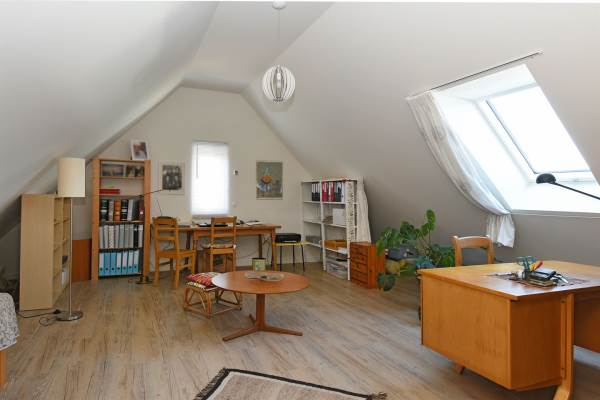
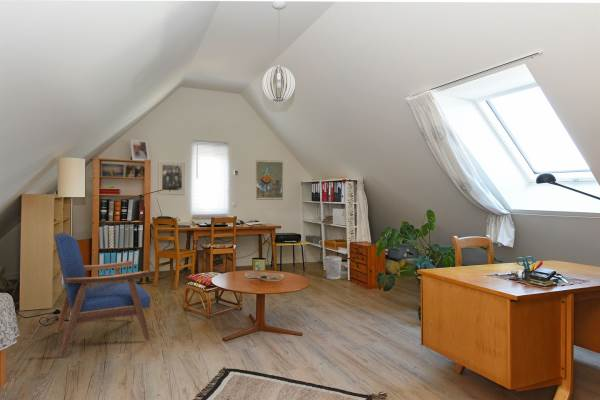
+ armchair [53,231,151,357]
+ wastebasket [324,255,343,280]
